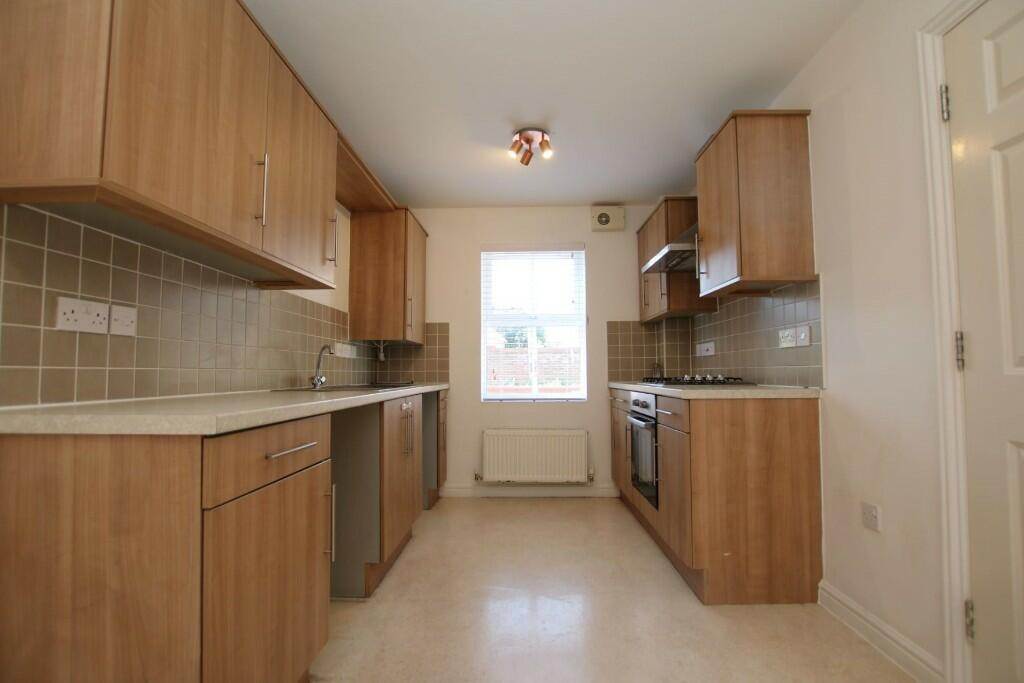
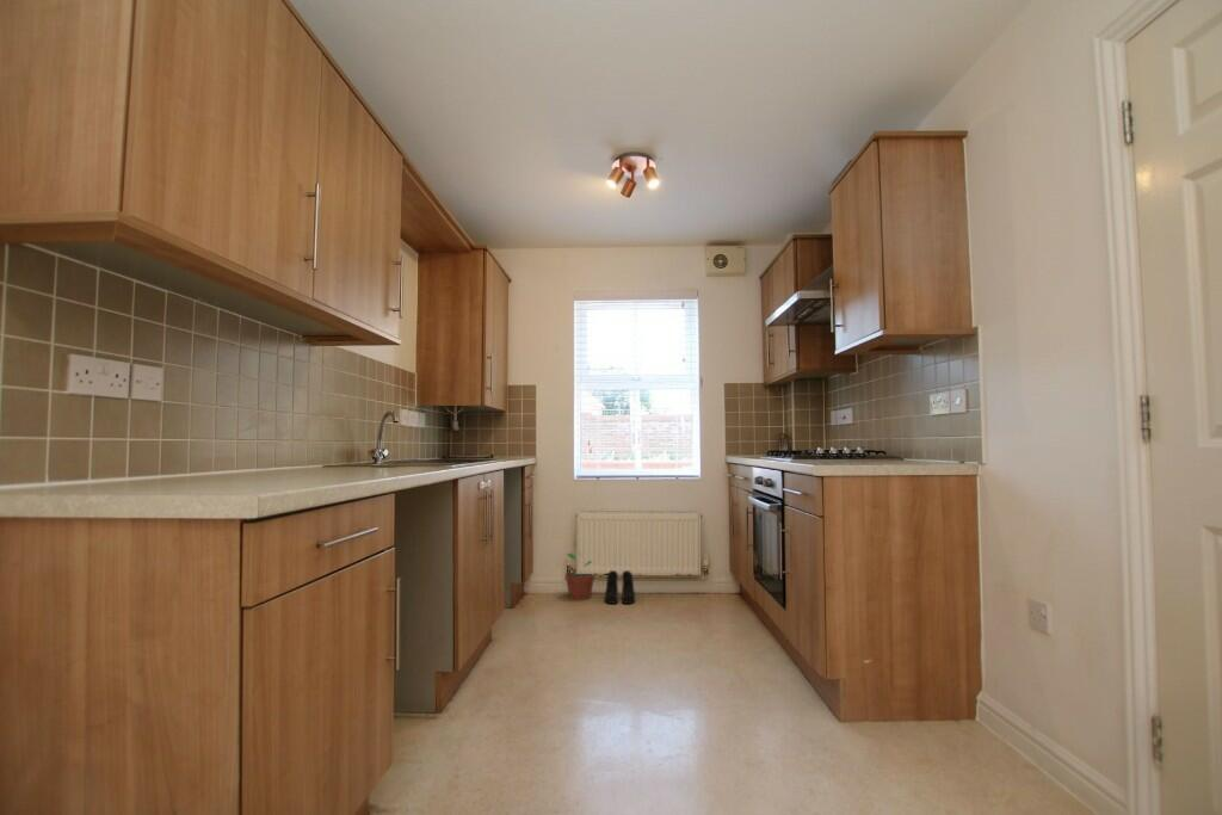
+ boots [604,569,636,605]
+ potted plant [564,542,595,600]
